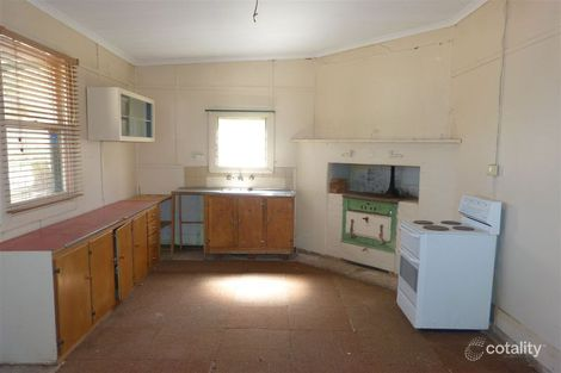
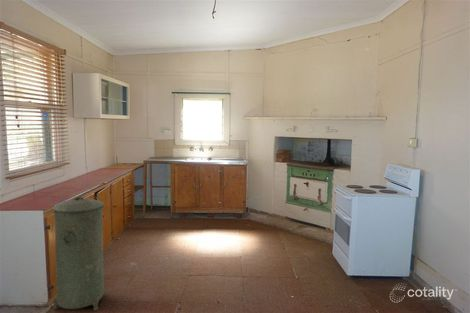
+ trash can [52,196,106,312]
